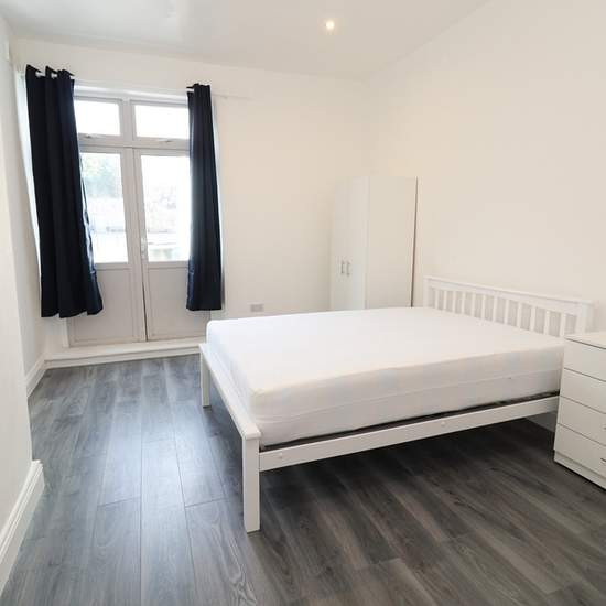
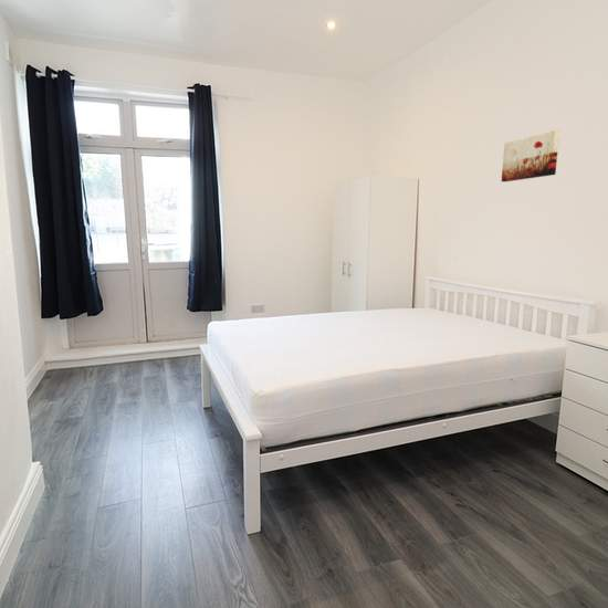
+ wall art [501,129,560,182]
